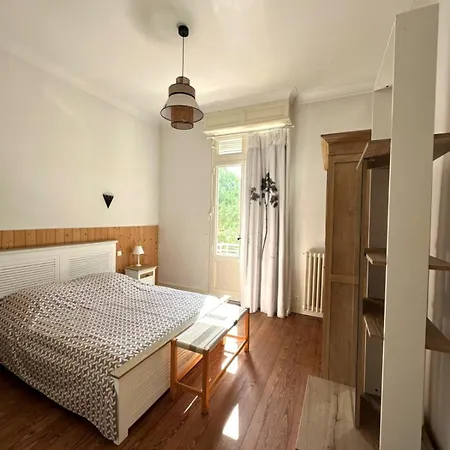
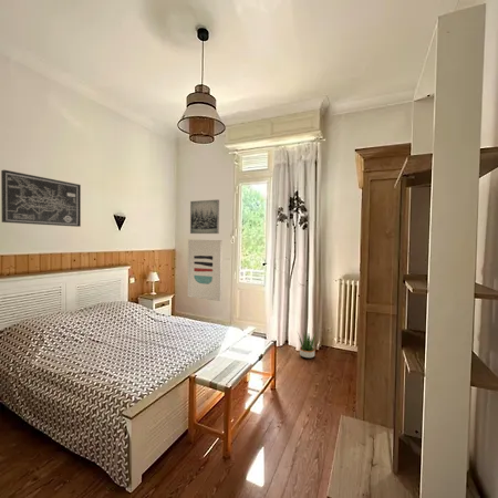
+ potted plant [295,330,318,360]
+ wall art [187,239,224,302]
+ wall art [189,198,220,235]
+ wall art [0,169,82,228]
